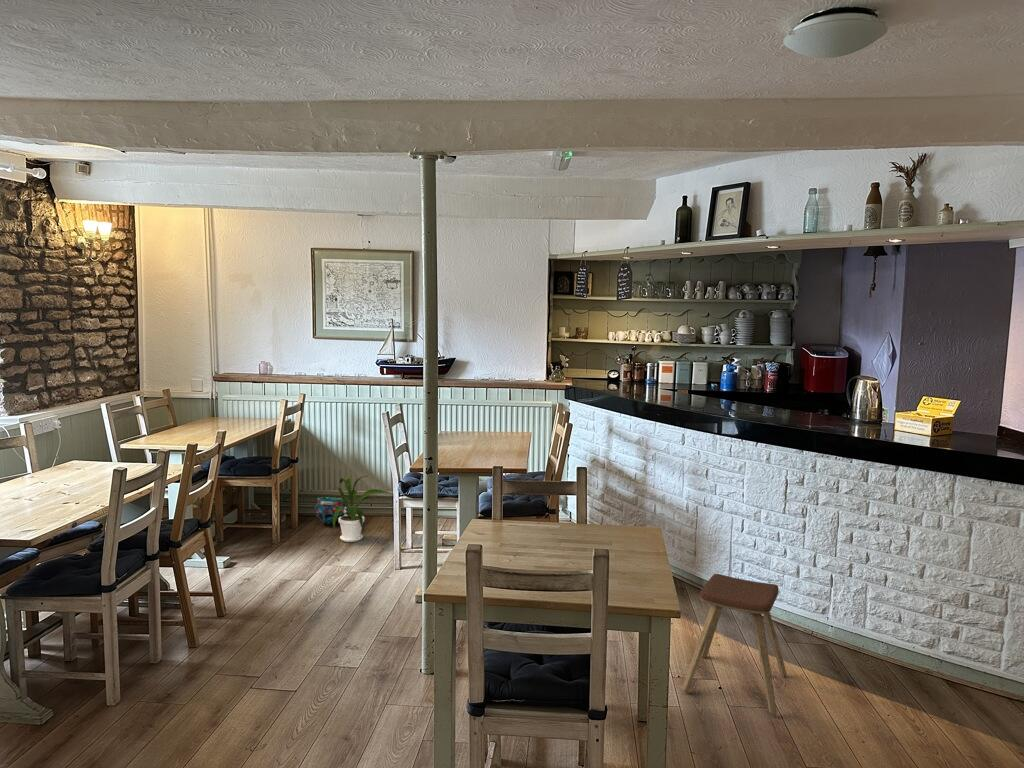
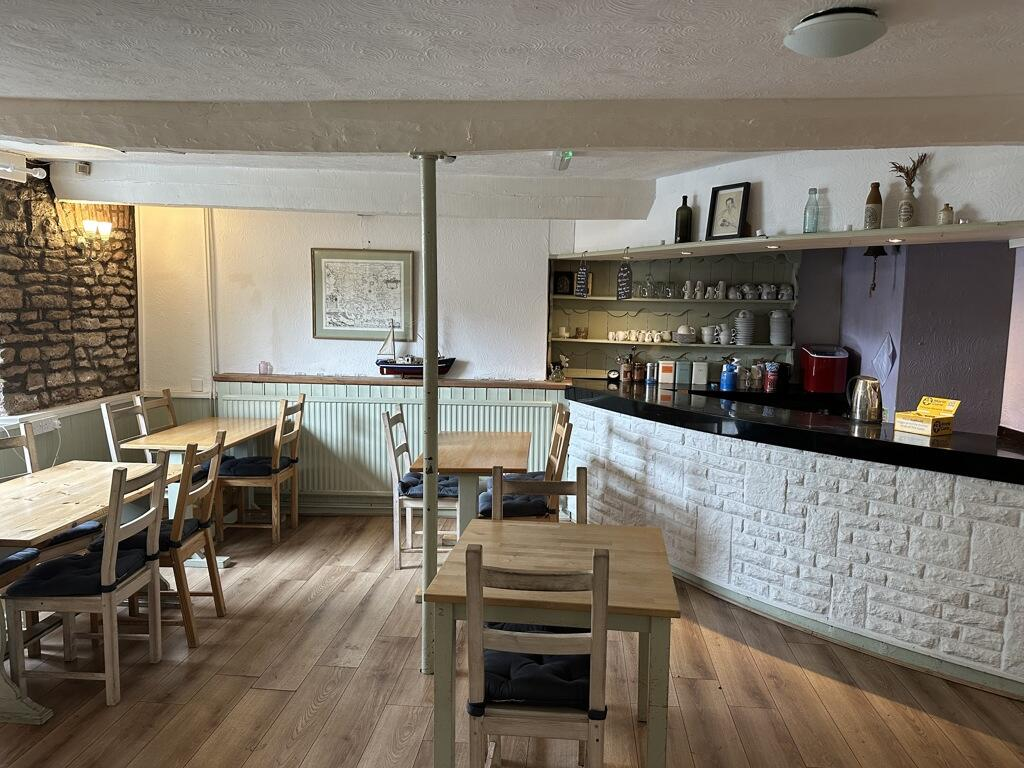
- house plant [332,475,391,543]
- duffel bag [314,496,350,525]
- music stool [681,573,788,716]
